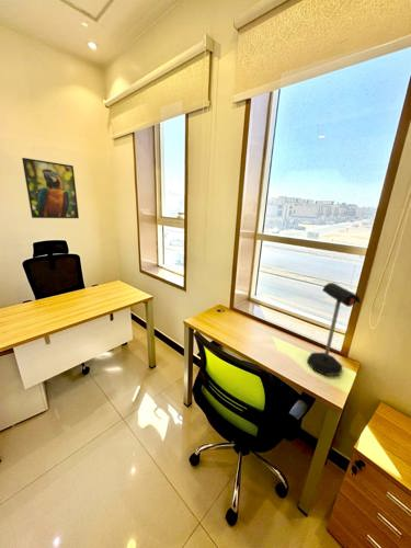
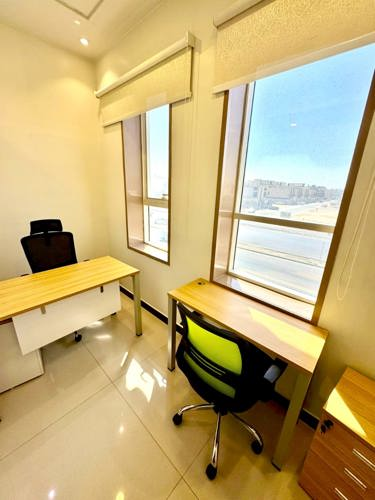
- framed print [21,157,80,219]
- mailbox [306,282,362,377]
